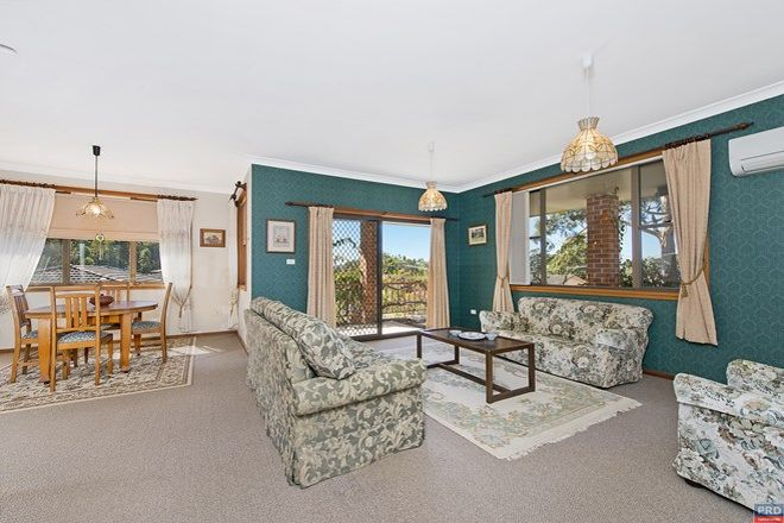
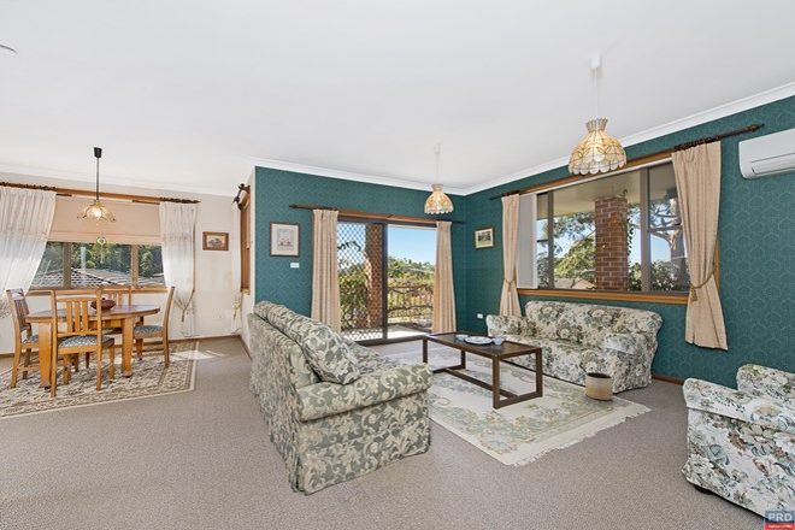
+ planter [584,371,614,401]
